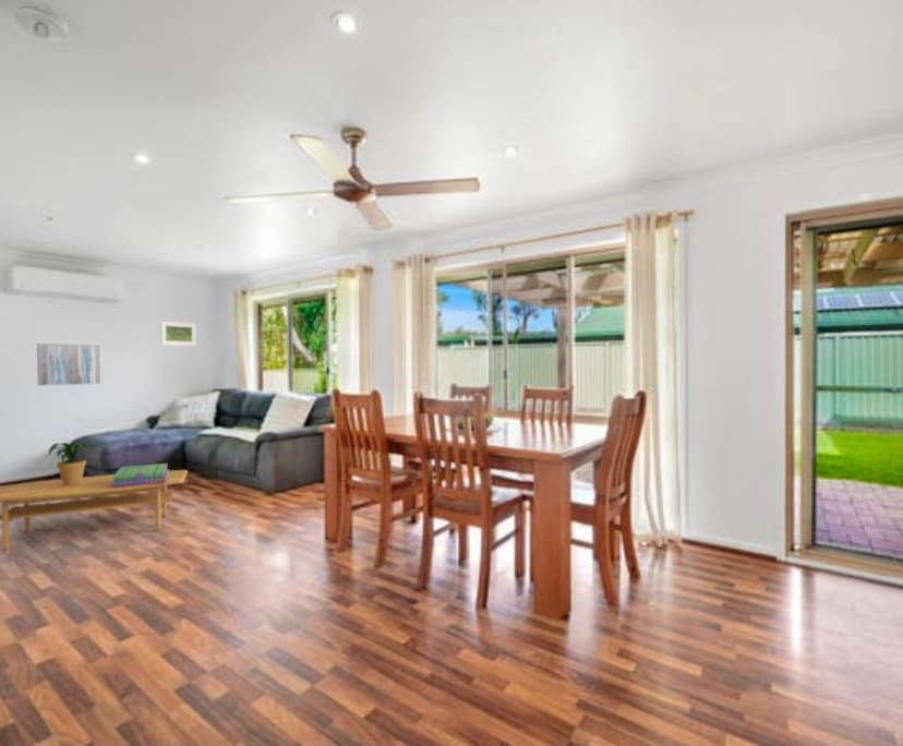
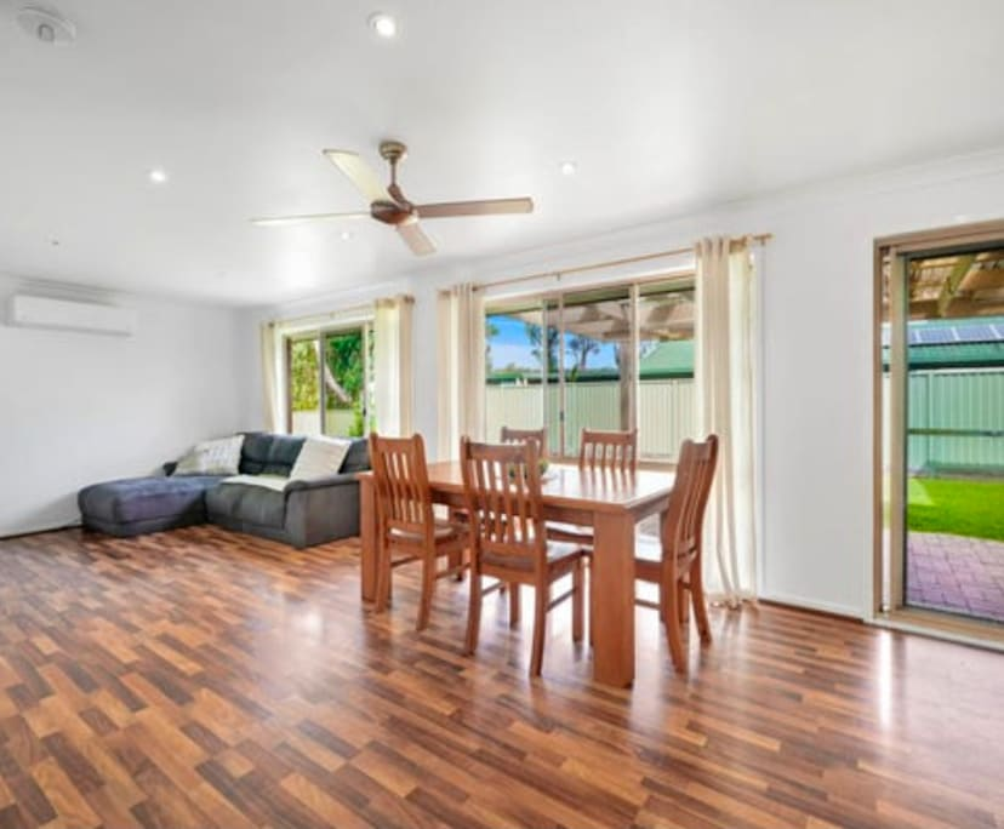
- coffee table [0,469,189,551]
- wall art [36,342,101,387]
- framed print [159,320,197,347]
- stack of books [112,462,170,488]
- potted plant [45,442,103,485]
